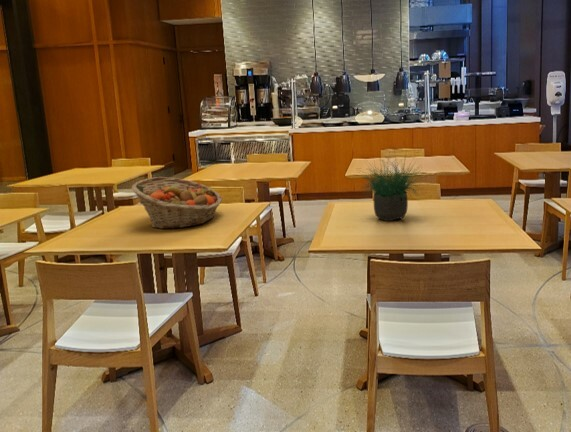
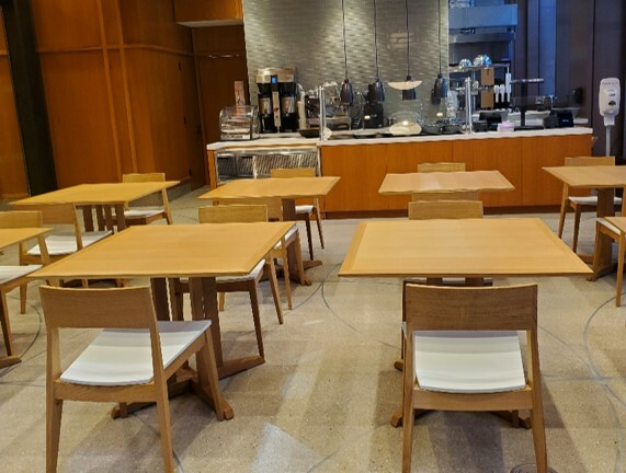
- fruit basket [131,176,223,230]
- potted plant [356,143,429,222]
